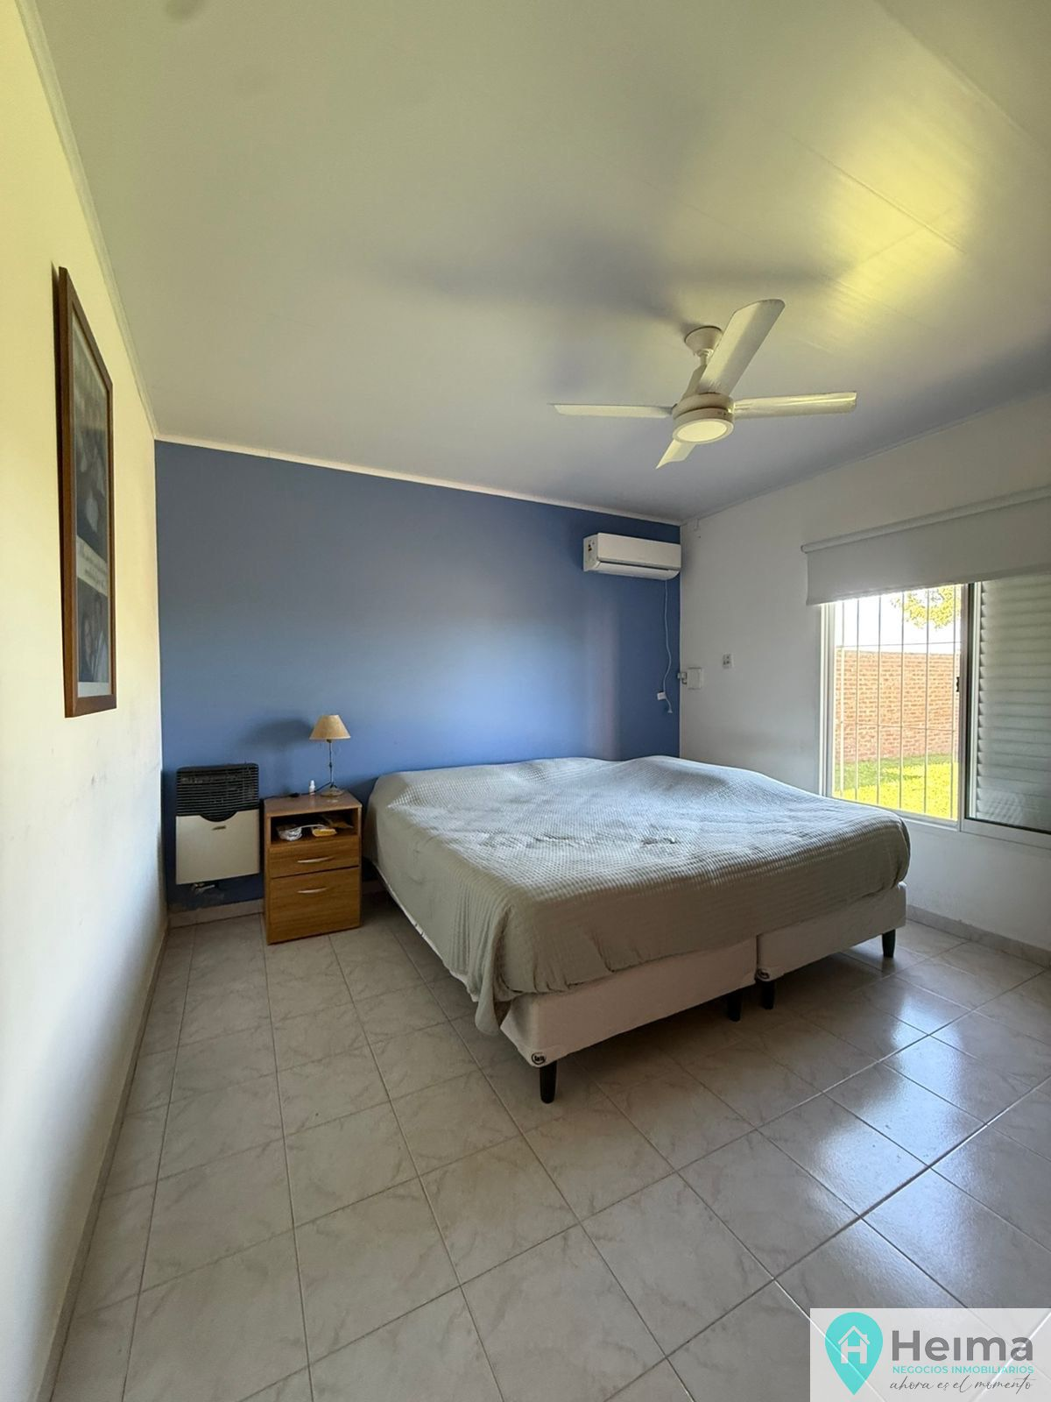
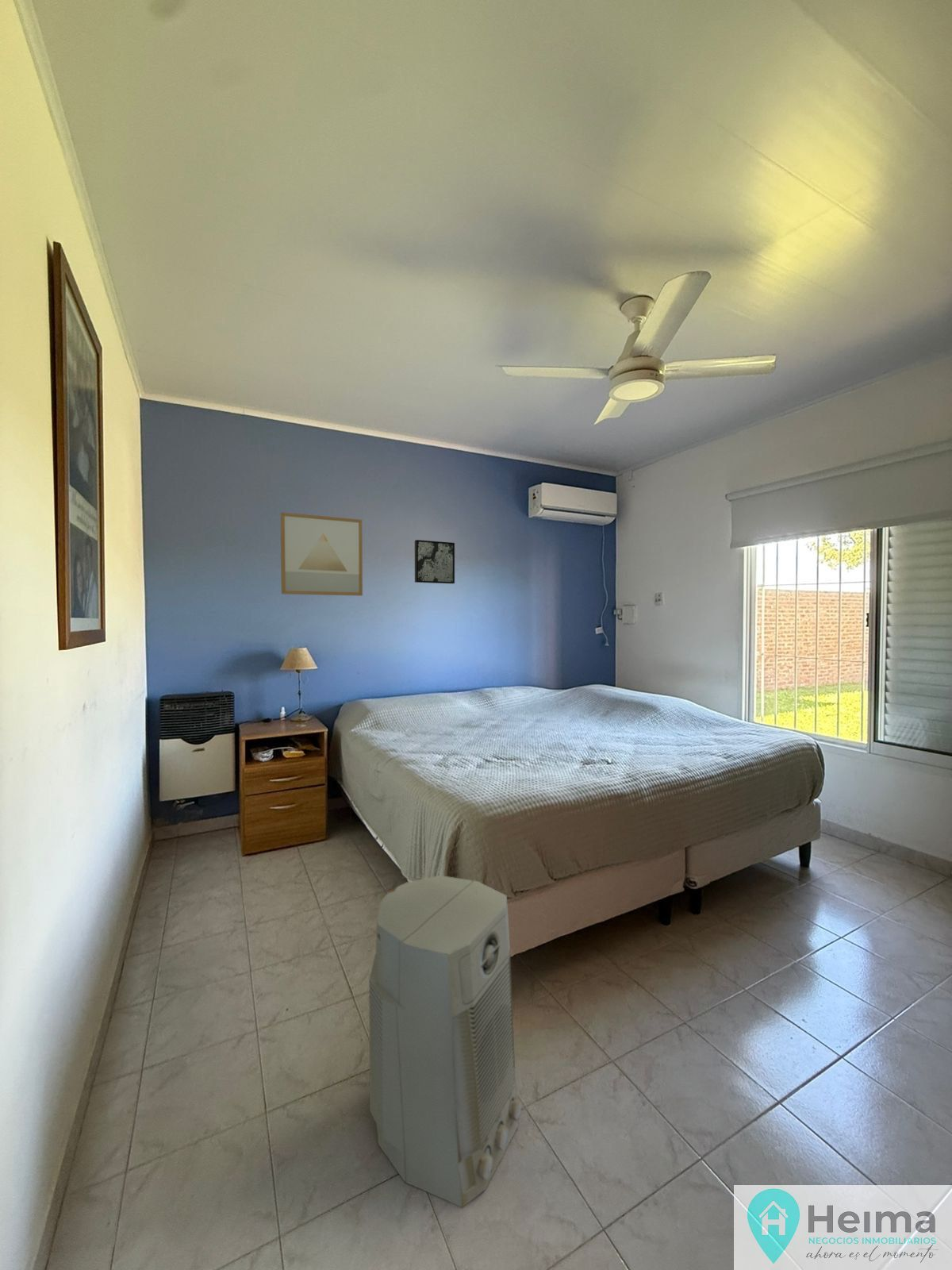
+ air purifier [368,875,523,1208]
+ wall art [279,511,363,597]
+ wall art [414,539,455,584]
